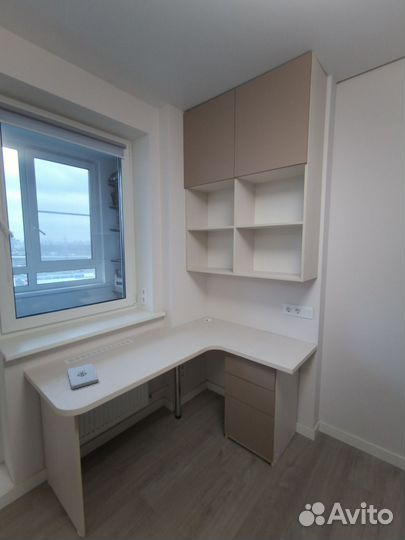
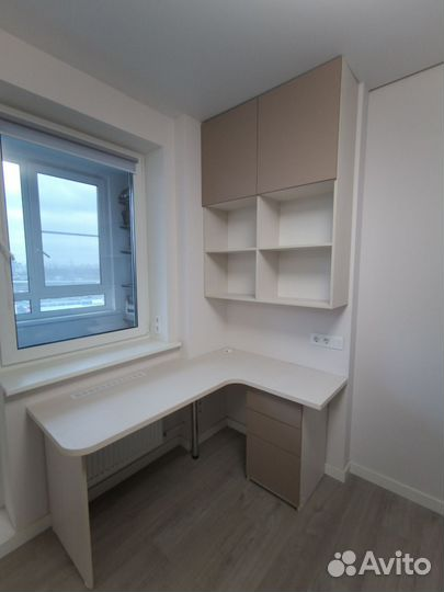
- notepad [67,363,99,390]
